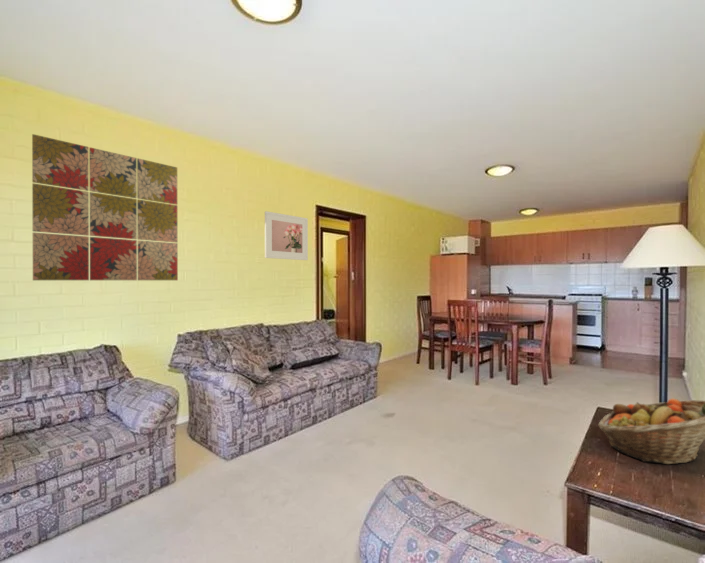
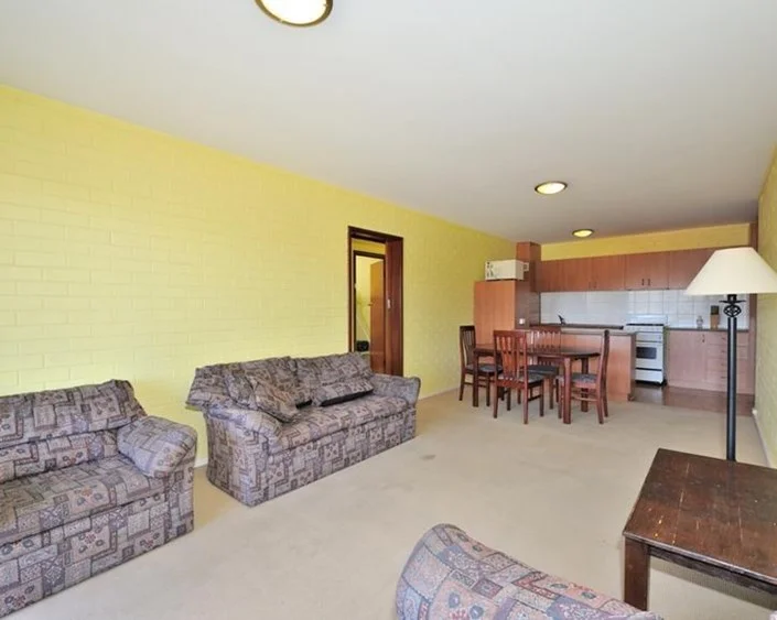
- fruit basket [597,398,705,465]
- wall art [31,133,179,281]
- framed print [264,210,309,261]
